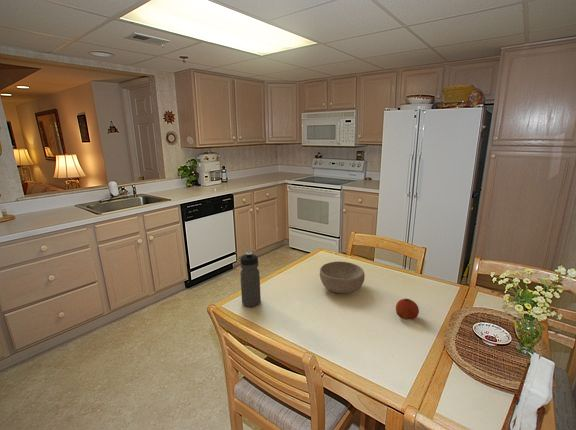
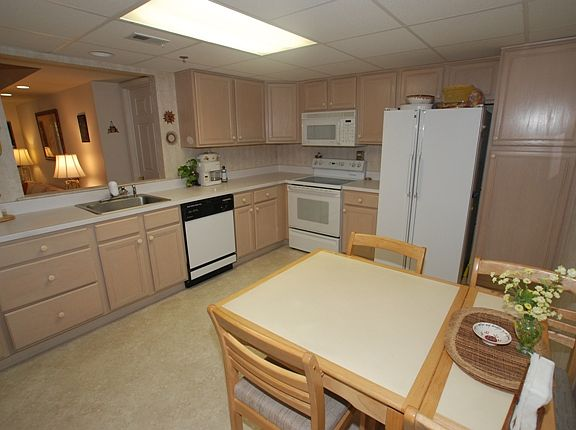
- bowl [319,260,366,294]
- fruit [395,298,420,321]
- water bottle [239,251,262,308]
